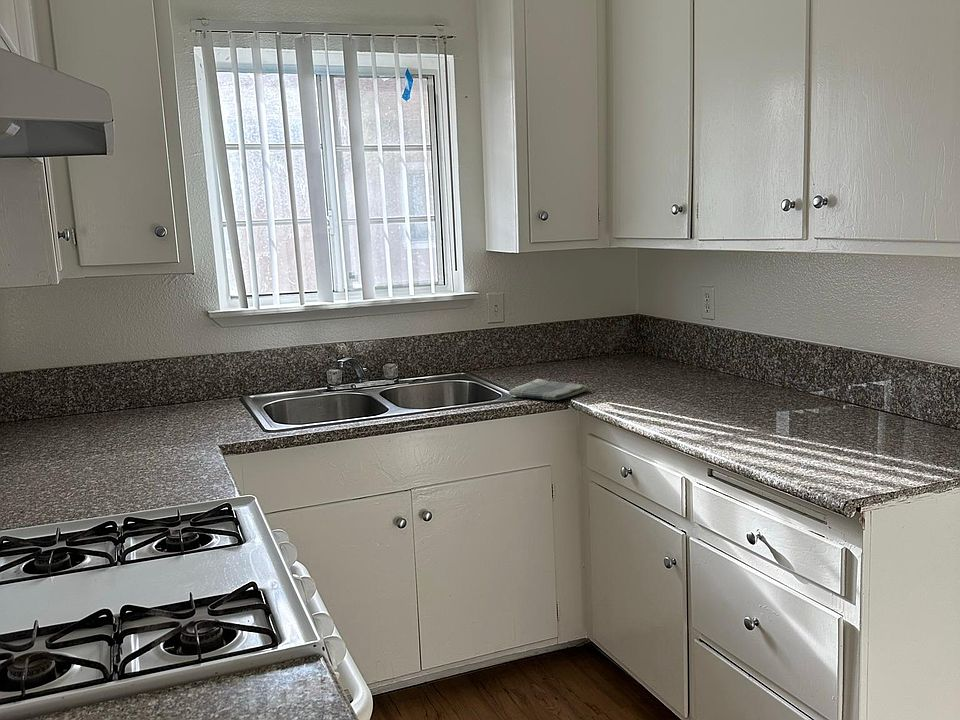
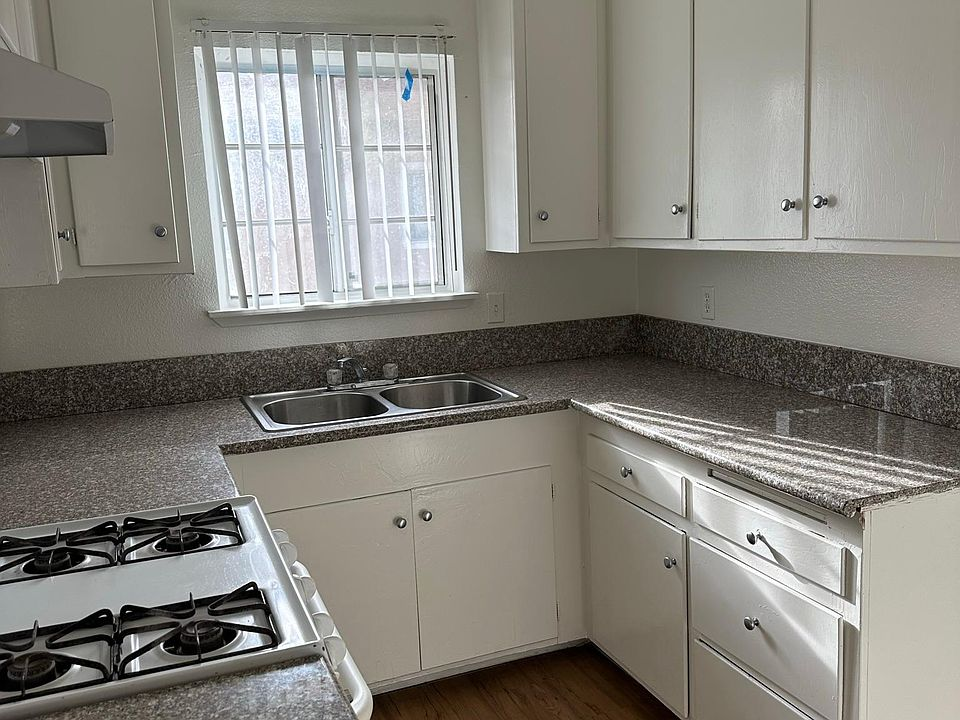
- dish towel [508,378,590,401]
